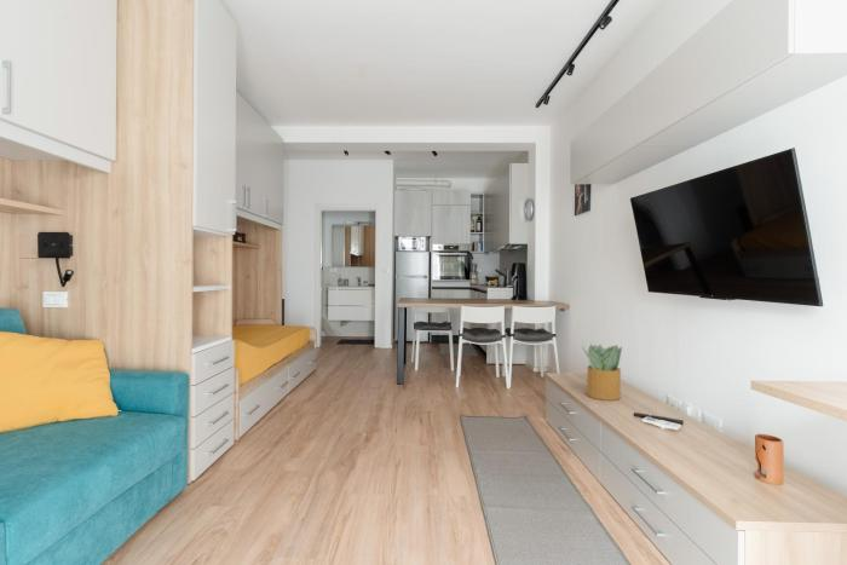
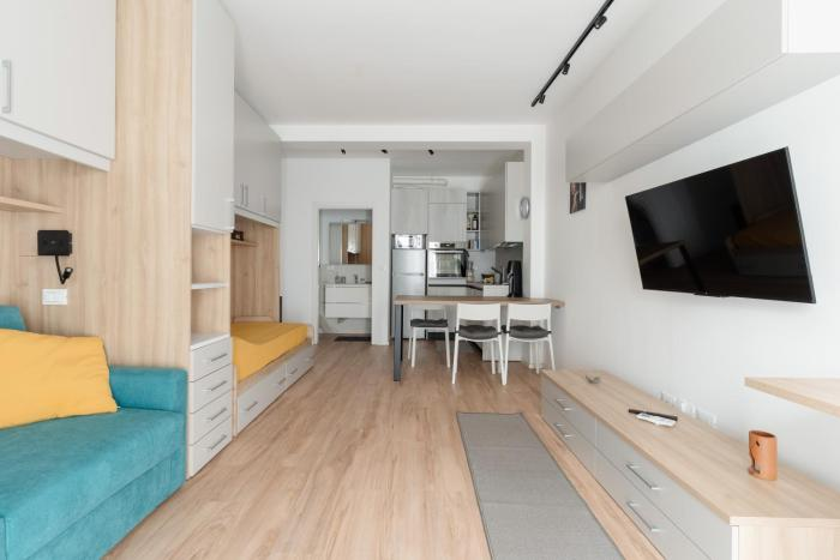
- potted plant [581,344,623,402]
